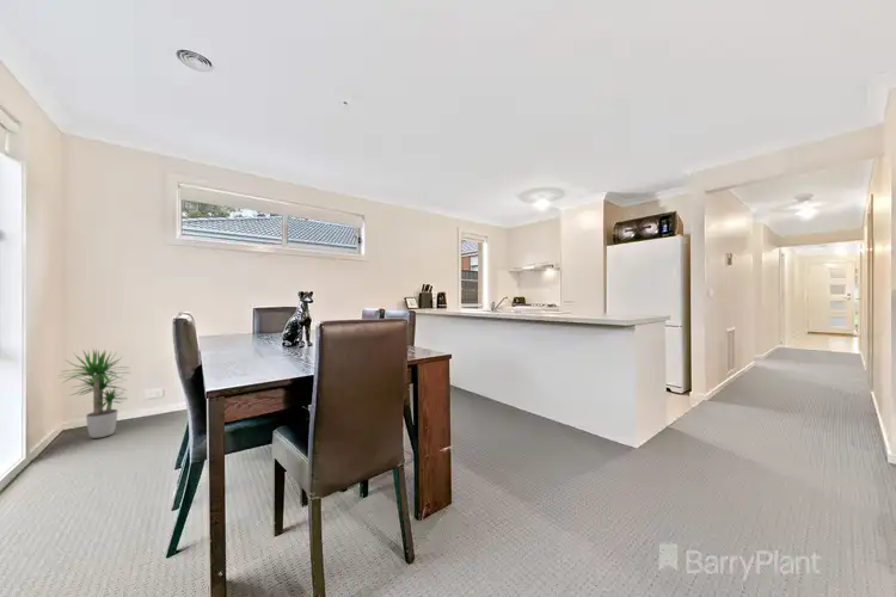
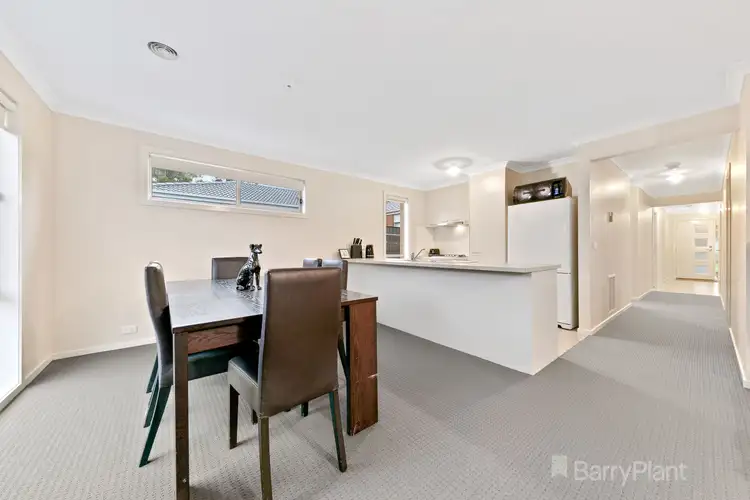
- potted plant [57,347,130,439]
